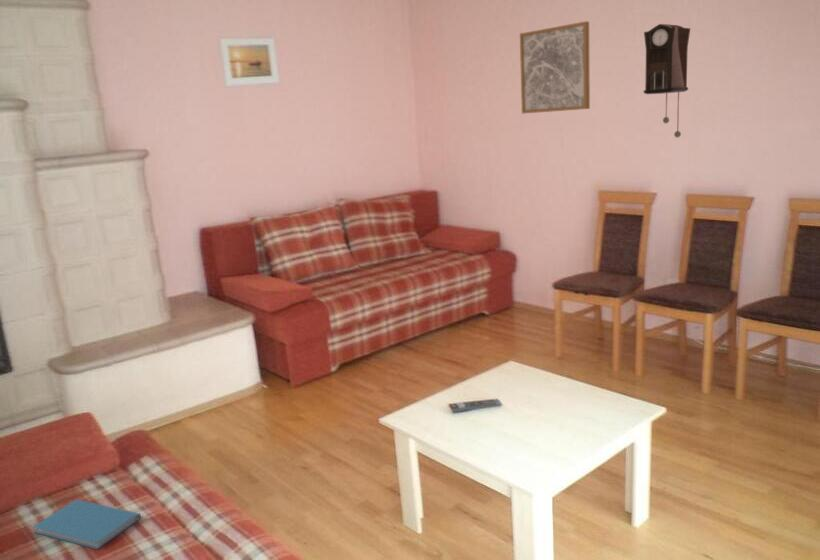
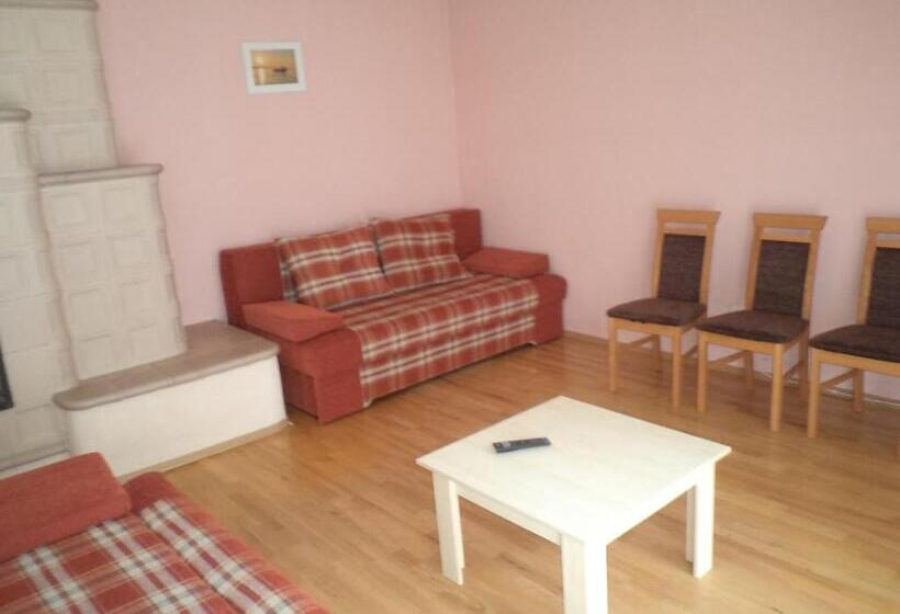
- pendulum clock [643,23,691,138]
- book [32,498,142,550]
- wall art [519,20,591,115]
